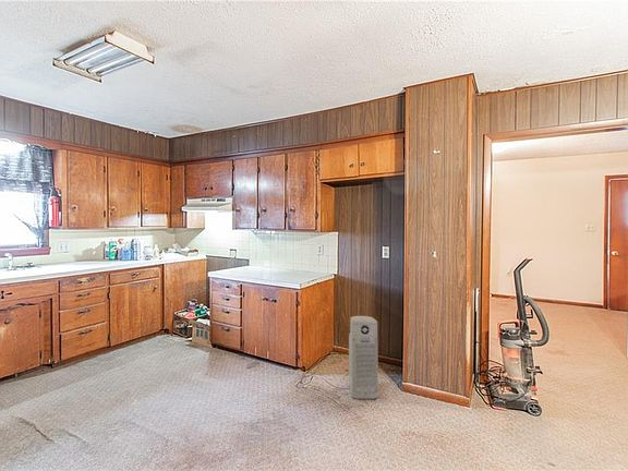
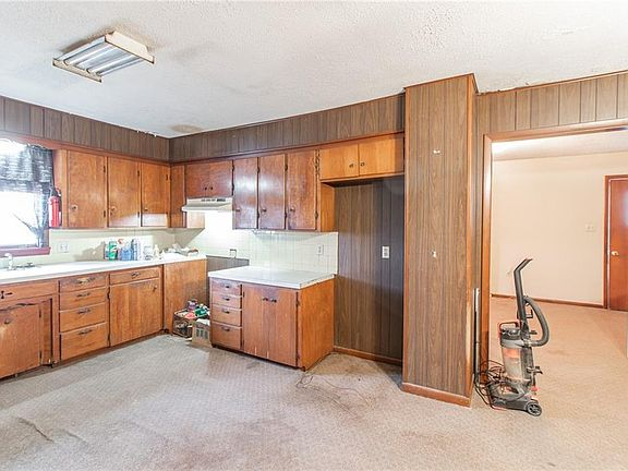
- air purifier [348,315,379,400]
